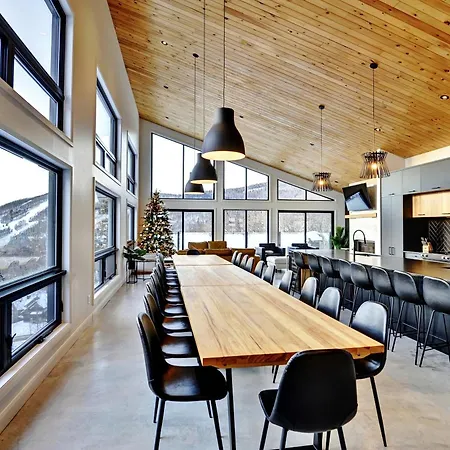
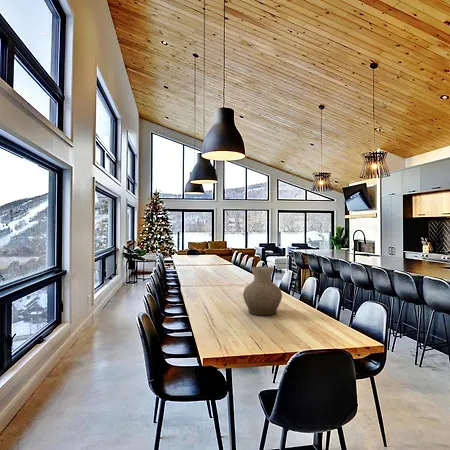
+ vase [242,266,283,317]
